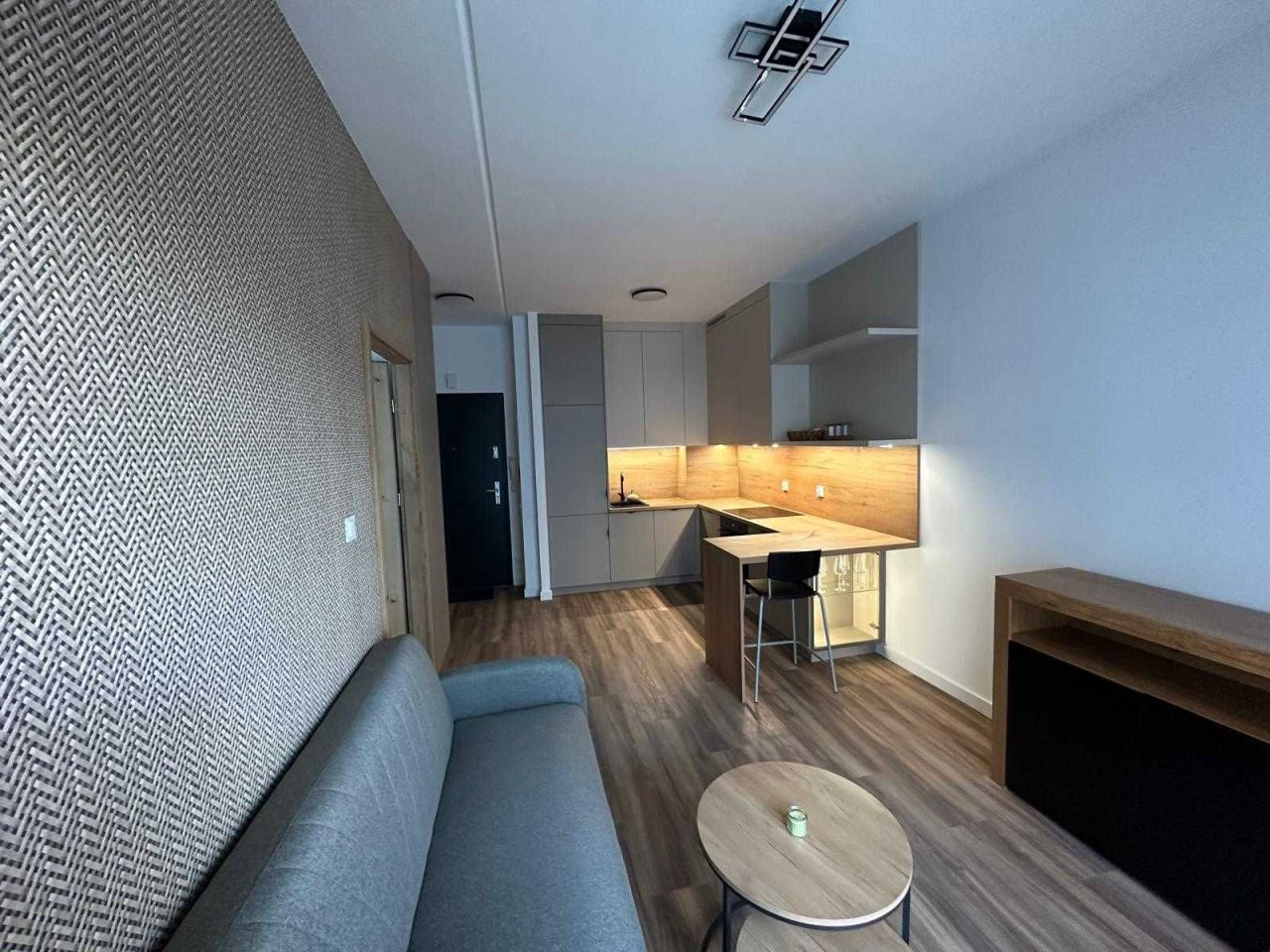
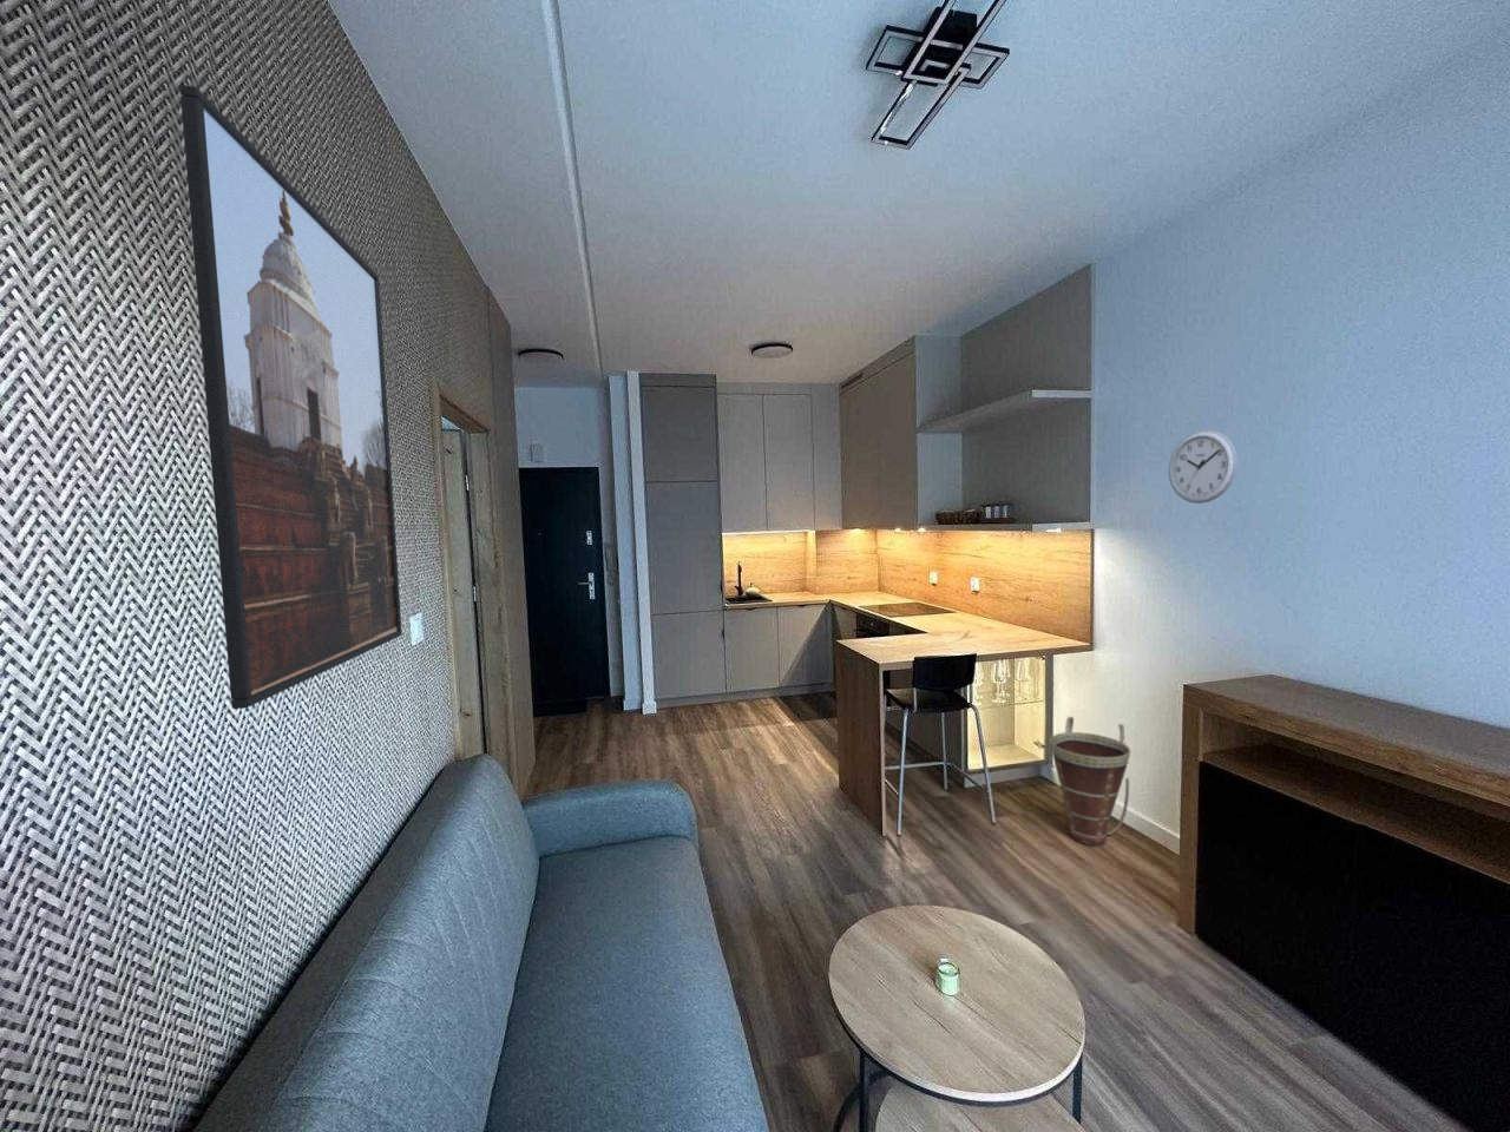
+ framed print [178,83,403,710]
+ basket [1049,716,1132,848]
+ wall clock [1166,429,1239,504]
